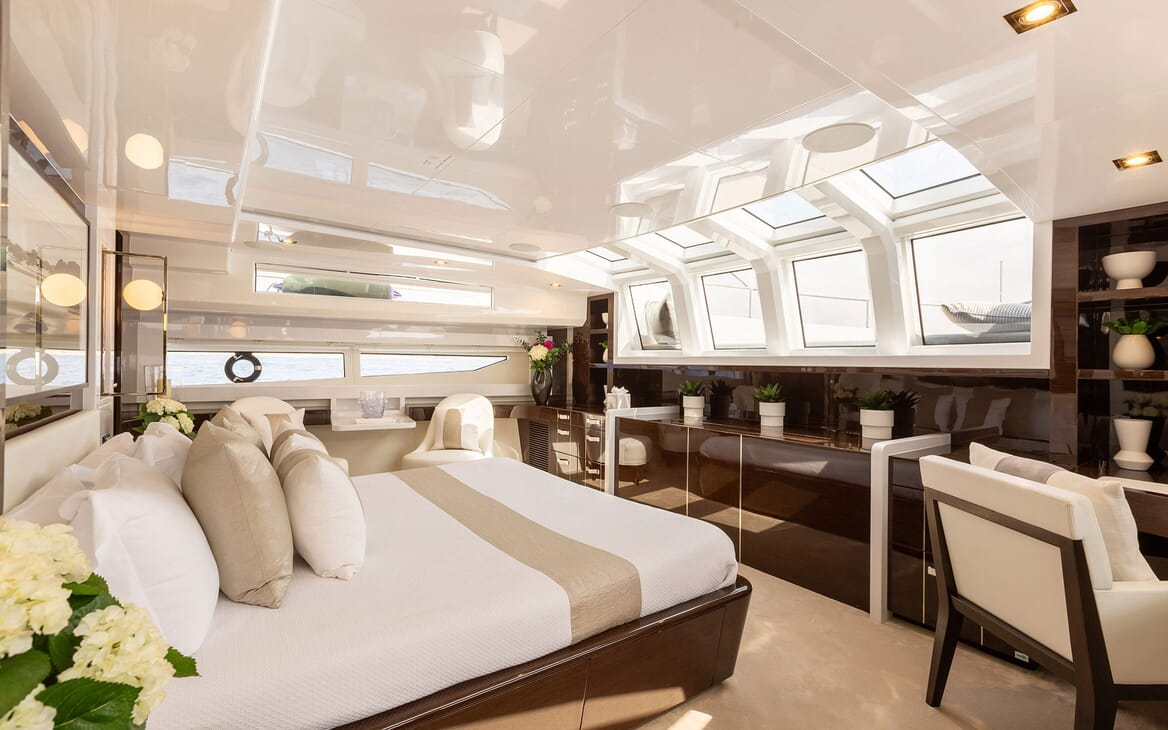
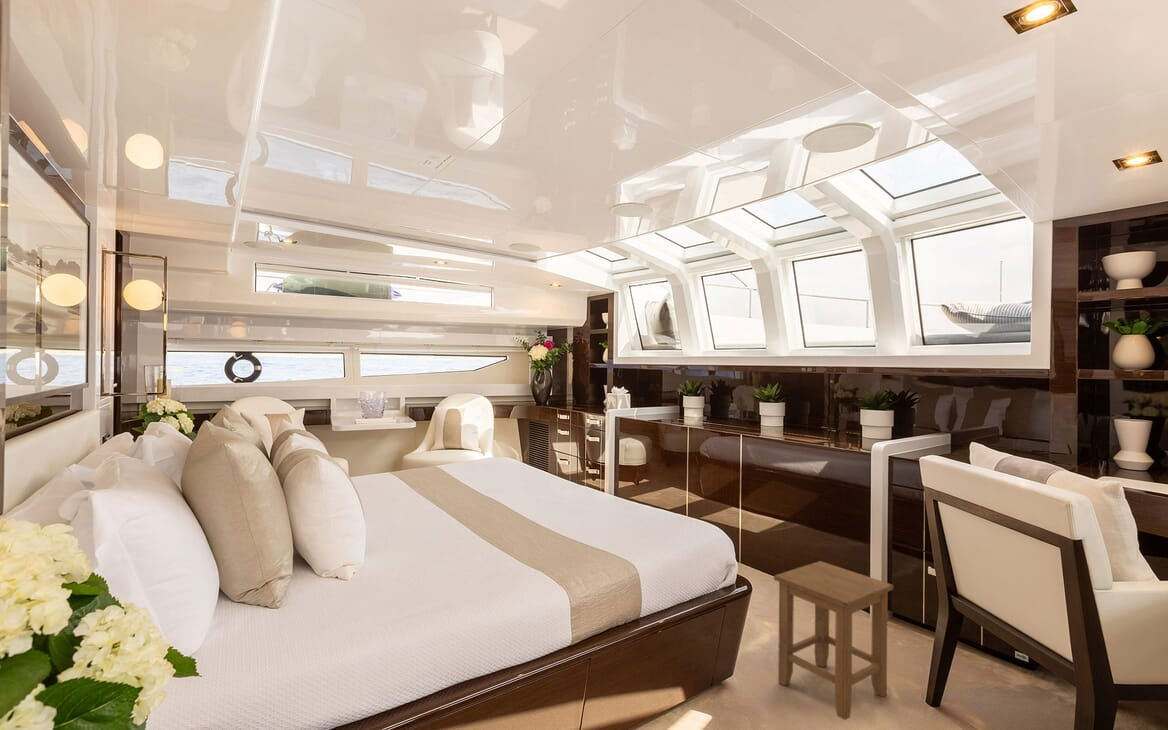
+ stool [773,560,894,721]
